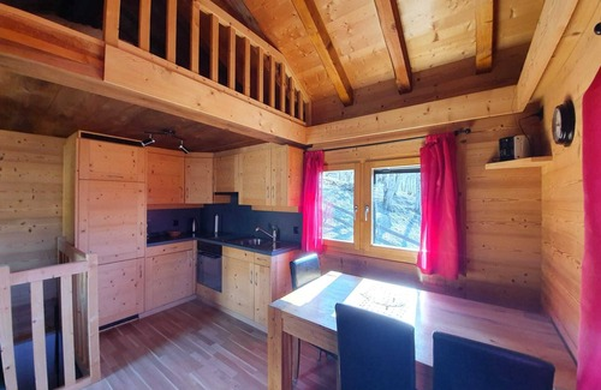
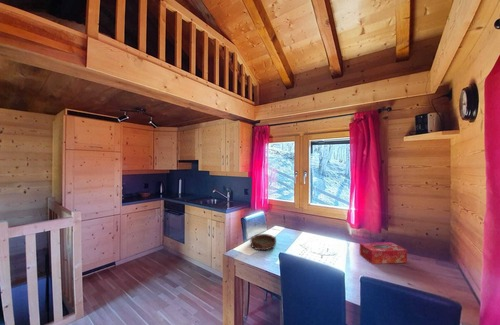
+ tissue box [359,241,408,265]
+ bowl [249,233,277,251]
